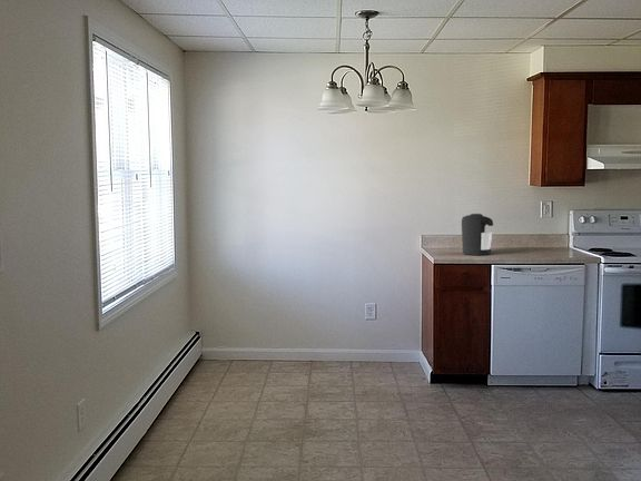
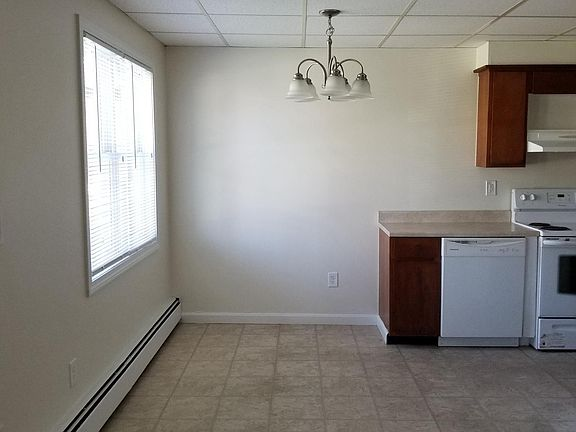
- coffee maker [461,213,494,256]
